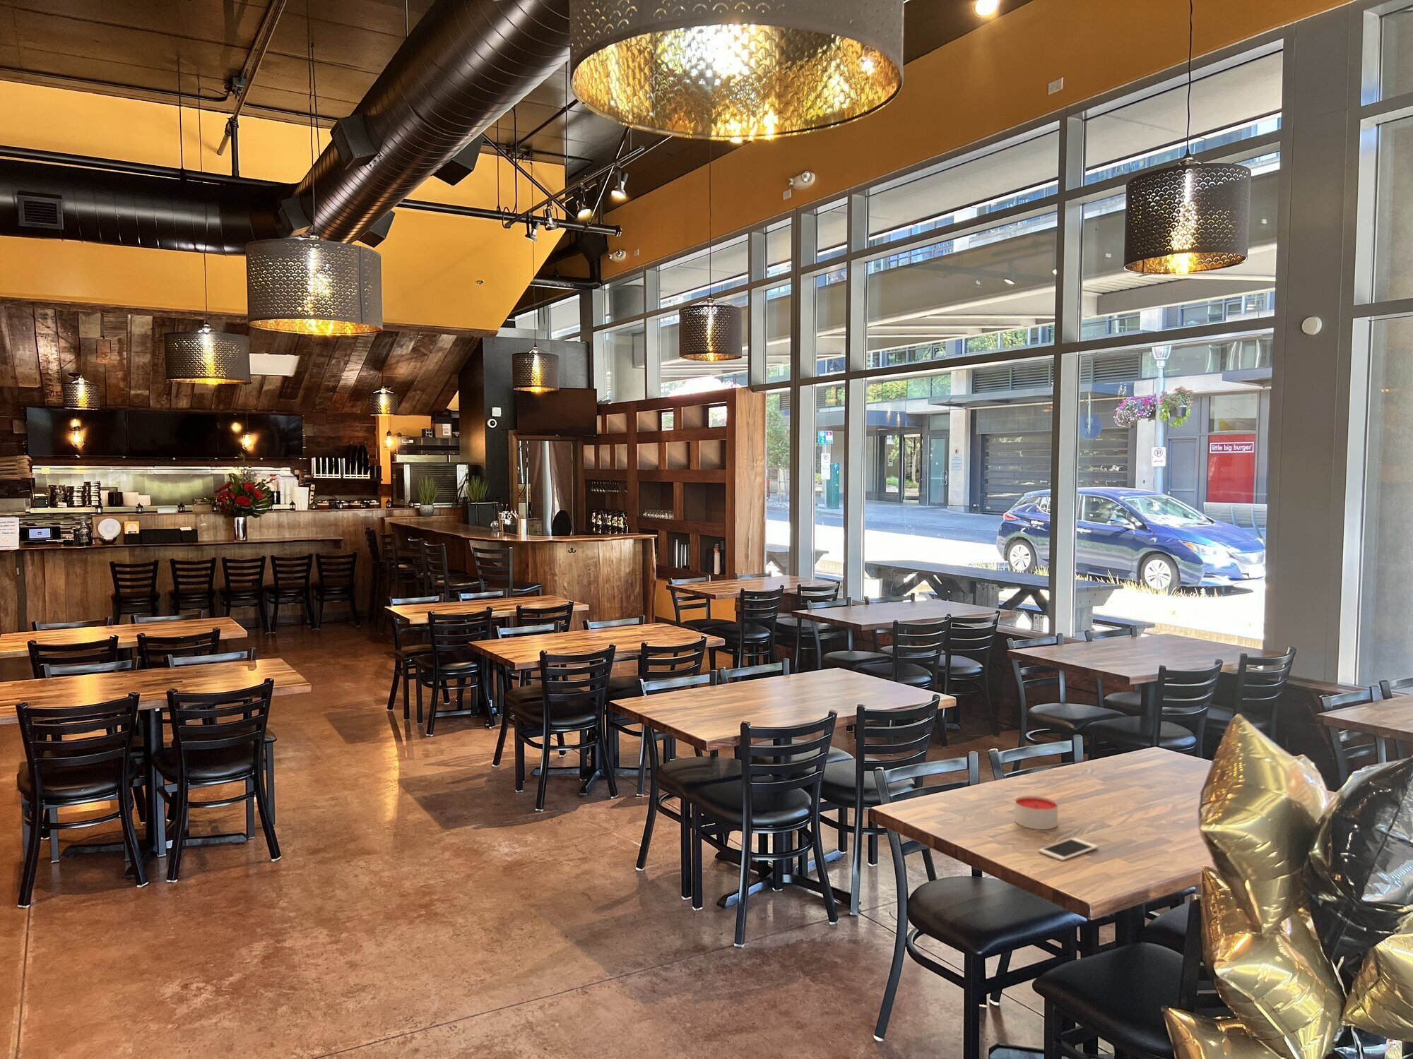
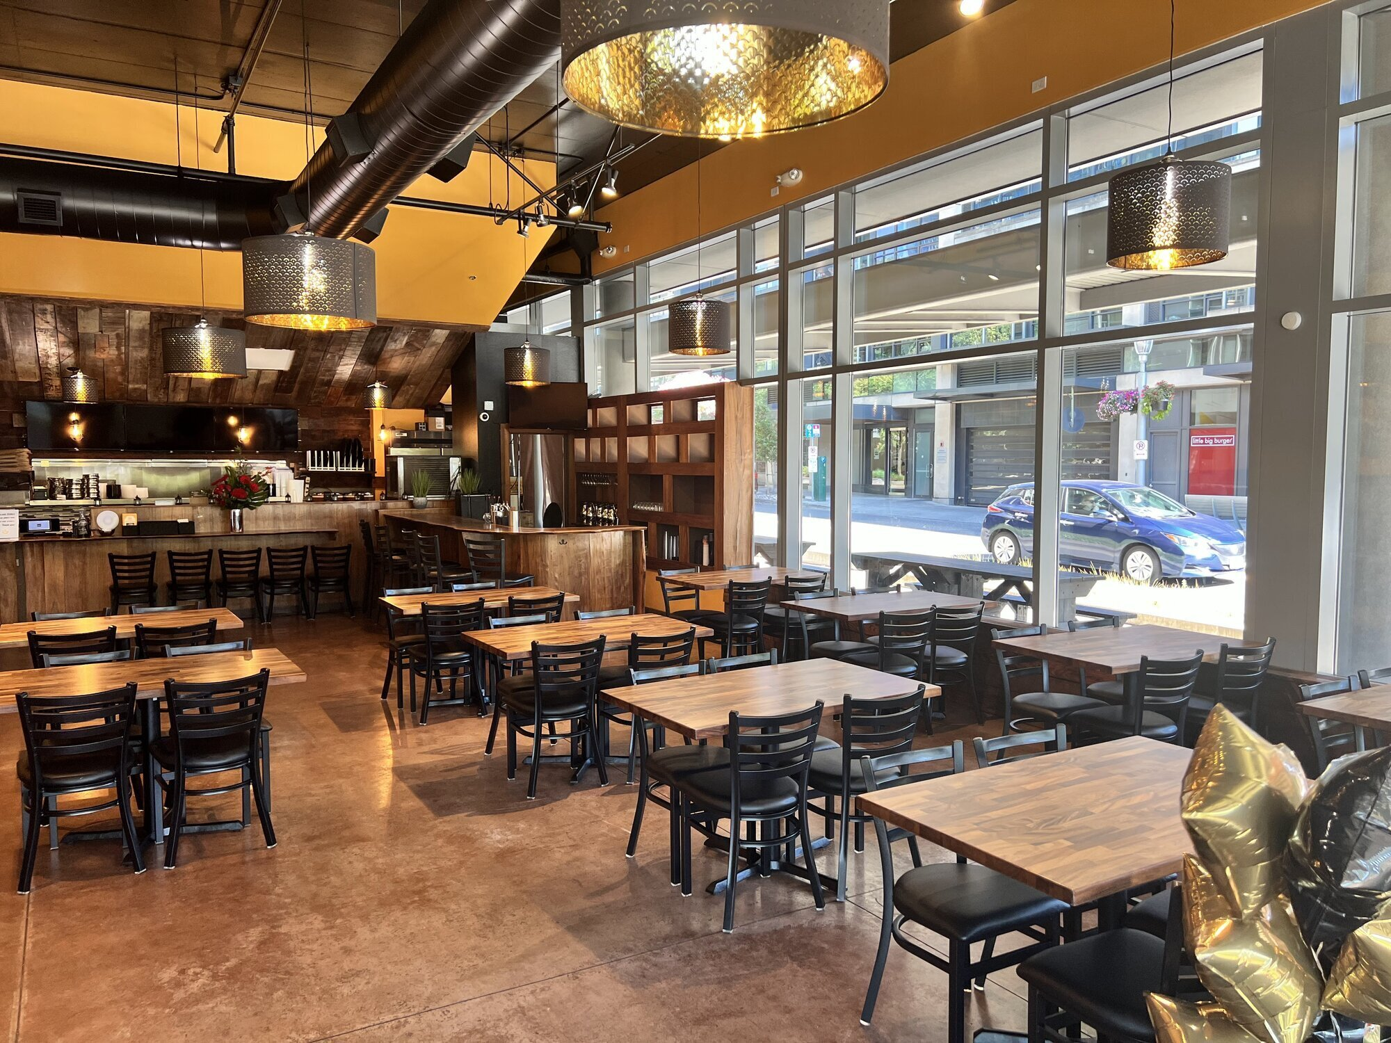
- cell phone [1038,838,1099,861]
- candle [1015,795,1058,830]
